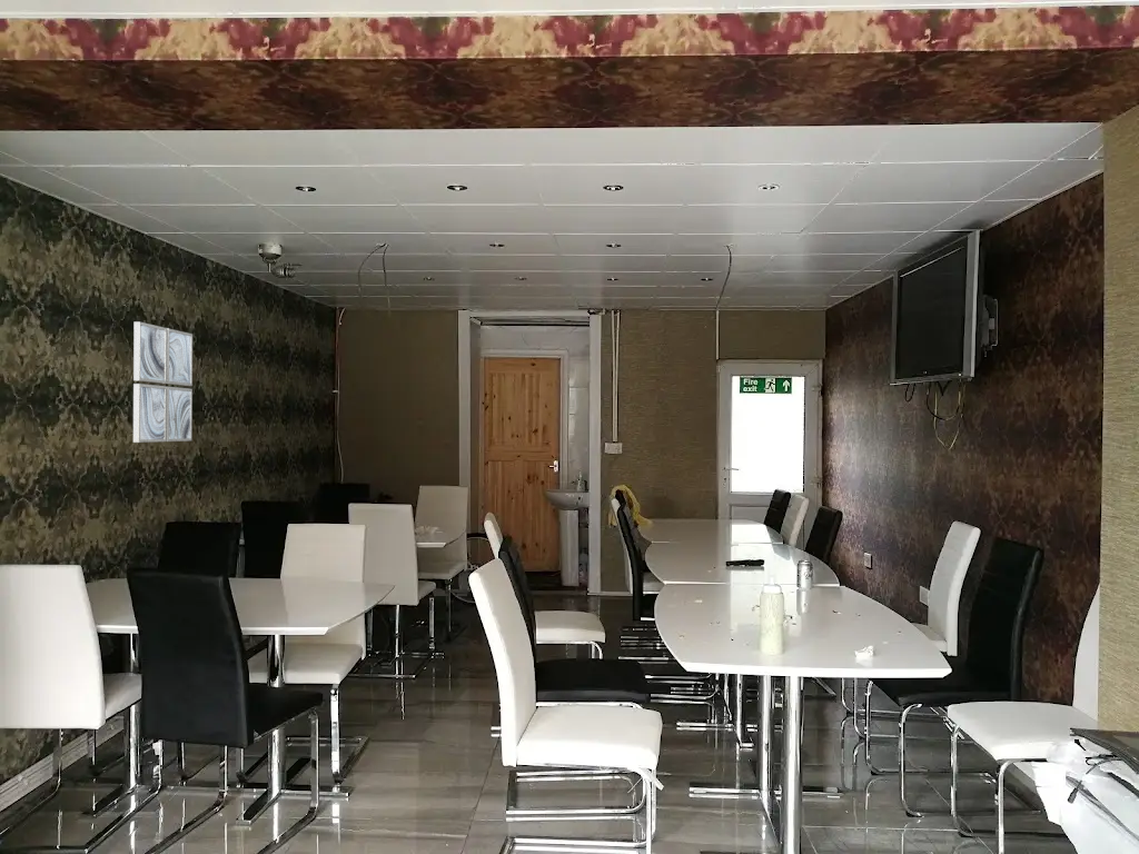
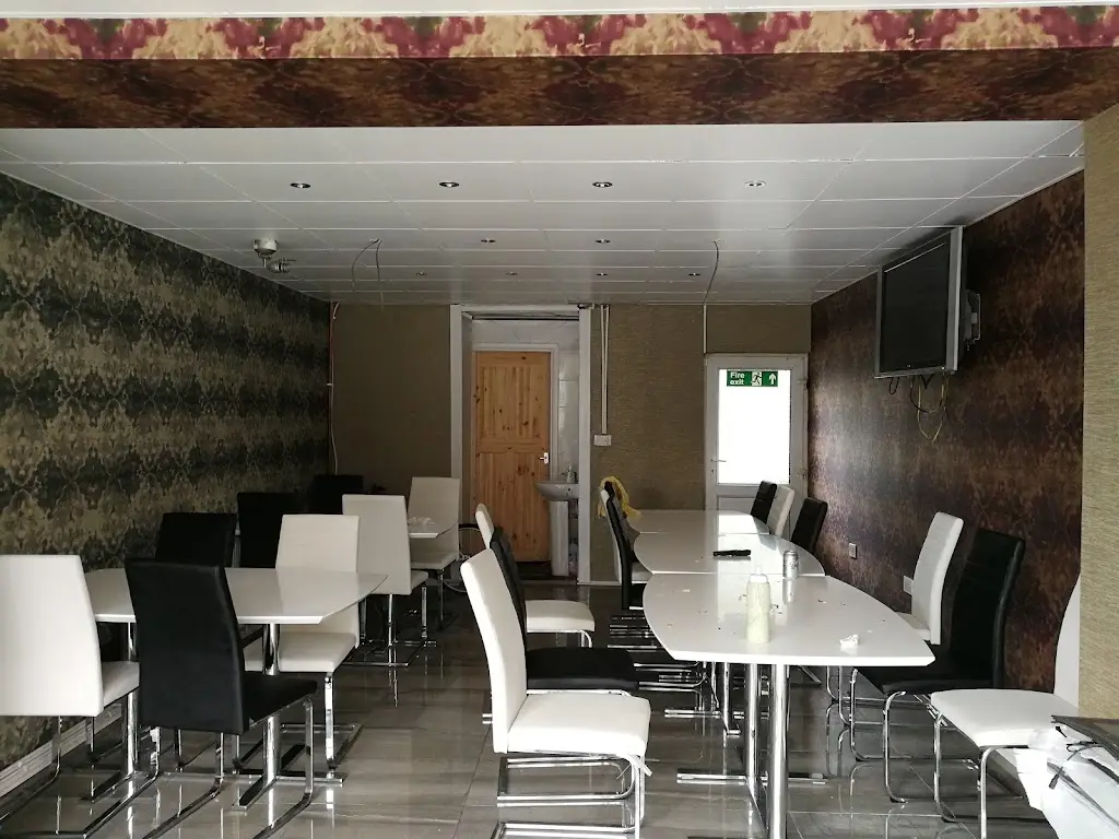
- wall art [132,320,194,444]
